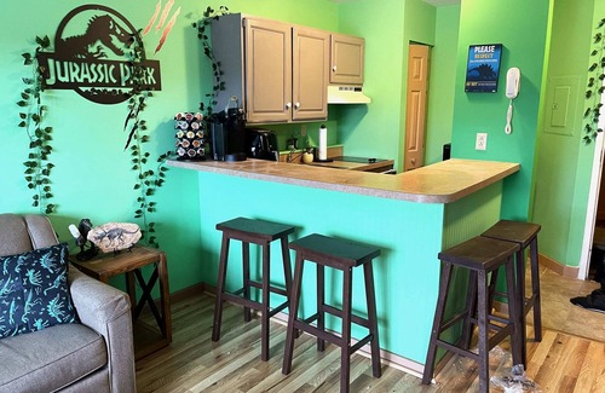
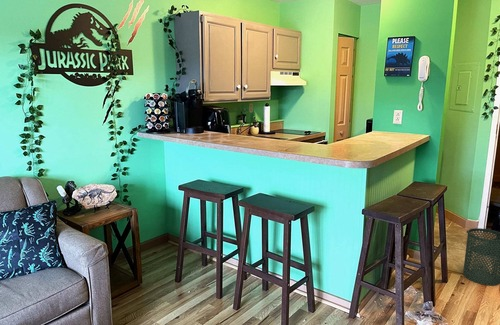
+ trash can [462,227,500,286]
